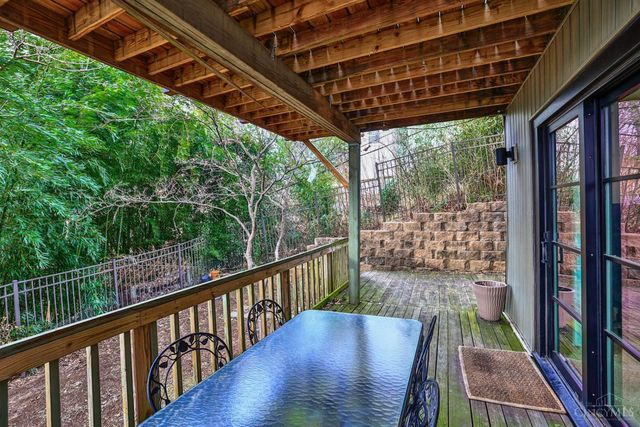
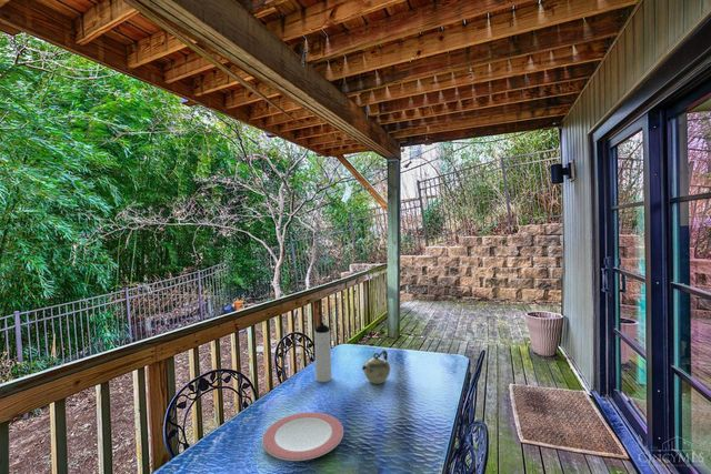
+ teapot [361,349,391,385]
+ water bottle [313,322,333,383]
+ plate [261,411,344,462]
